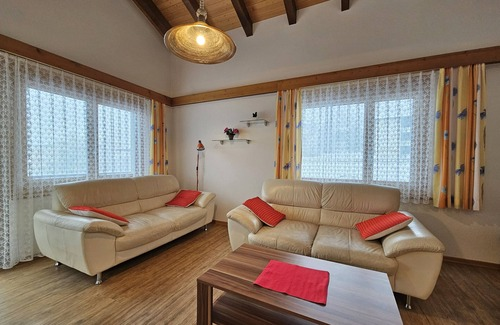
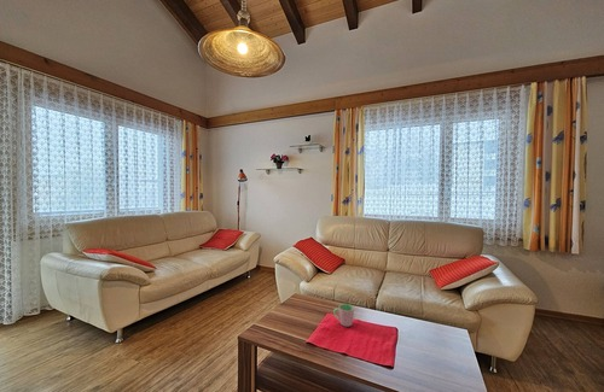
+ cup [332,303,355,328]
